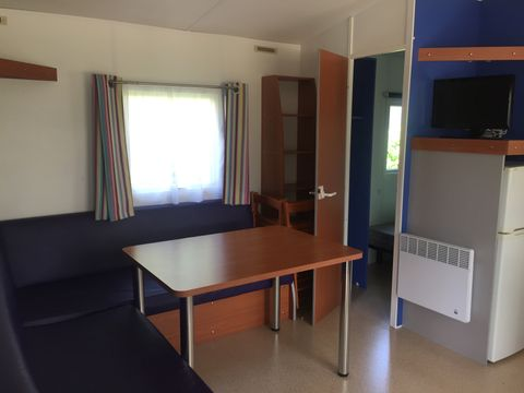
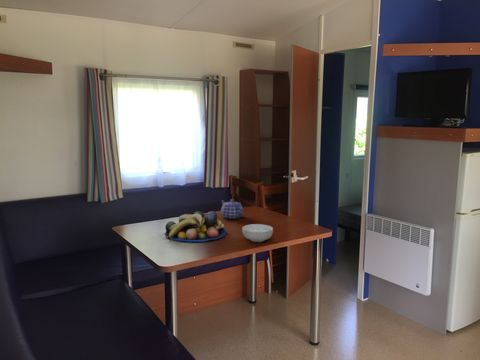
+ cereal bowl [241,223,274,243]
+ teapot [220,198,244,220]
+ fruit bowl [164,210,228,243]
